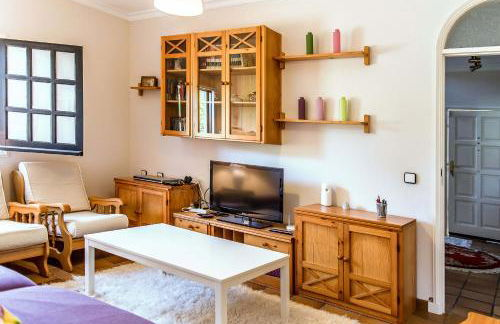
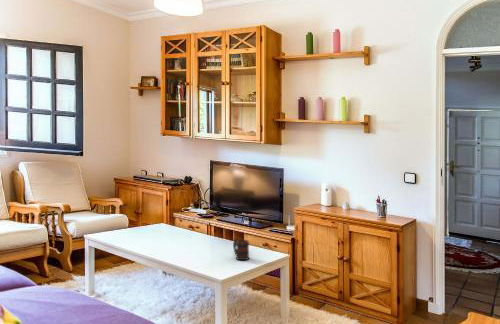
+ mug [232,237,250,261]
